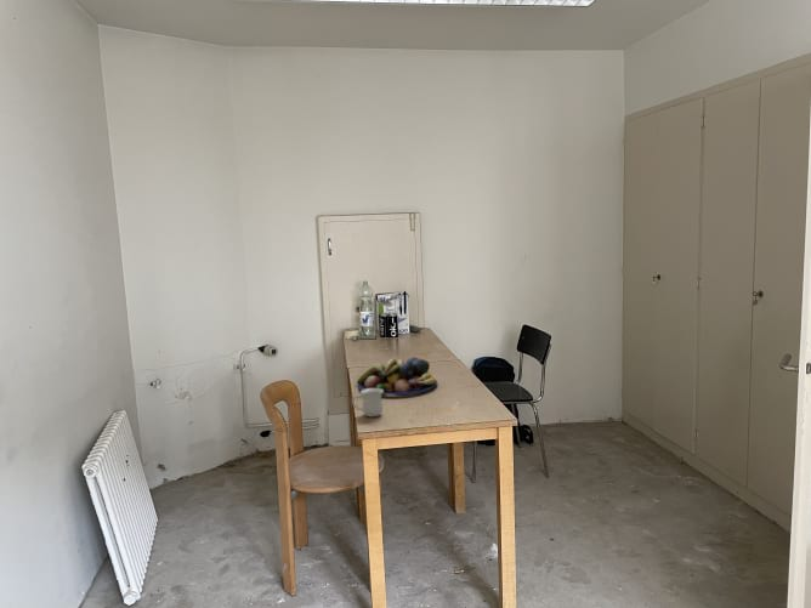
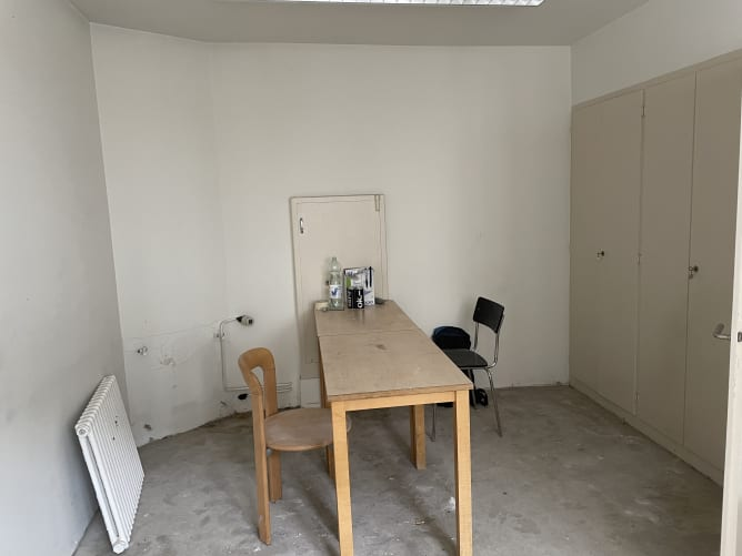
- mug [351,388,384,417]
- fruit bowl [356,357,438,397]
